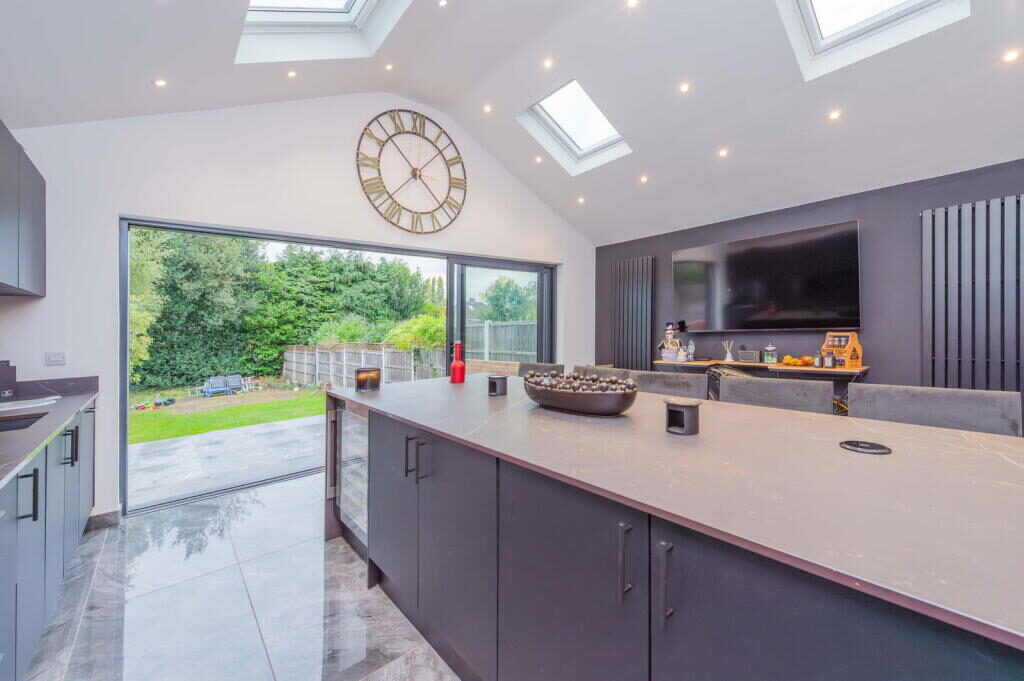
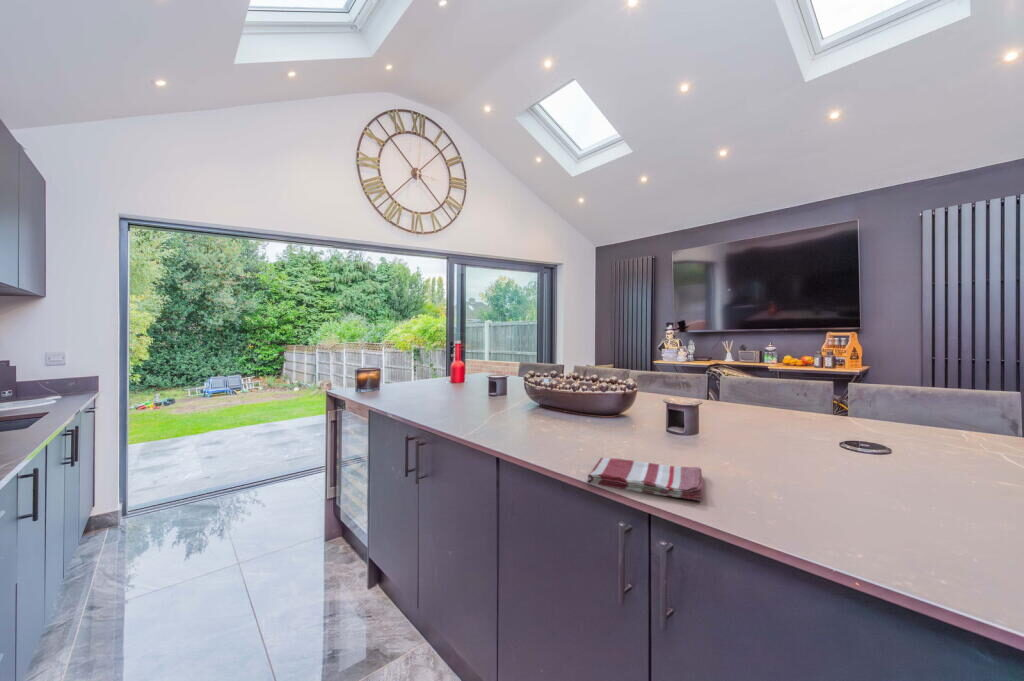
+ dish towel [586,457,704,502]
